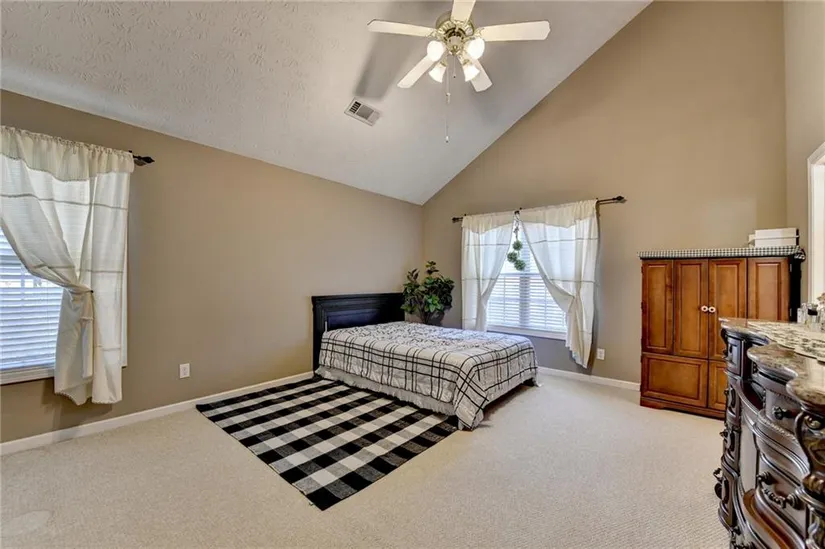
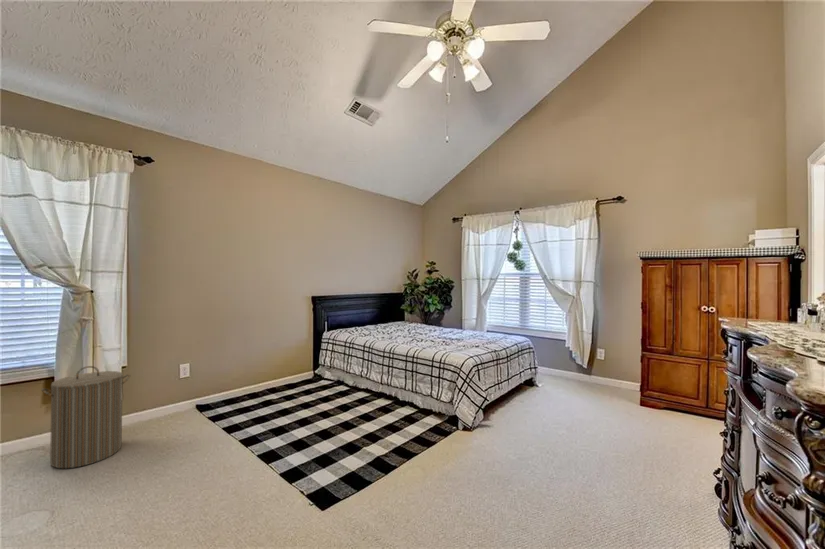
+ laundry hamper [40,365,131,469]
